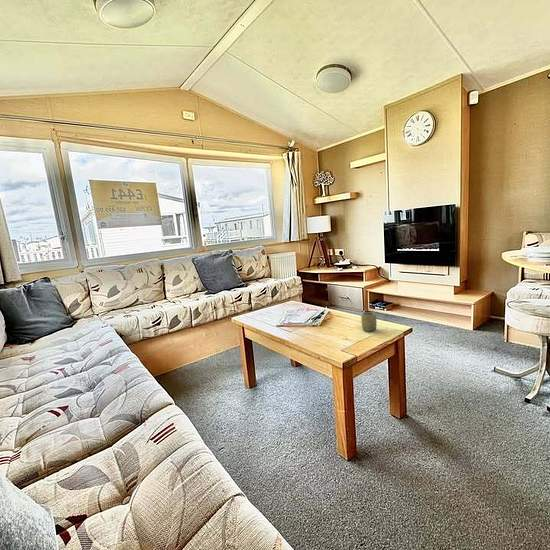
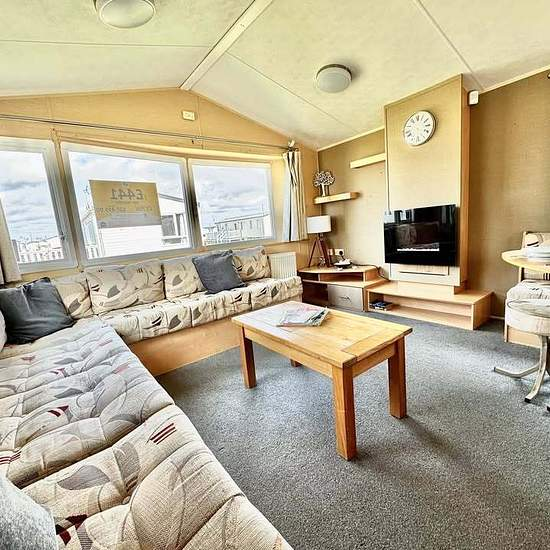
- cup [360,311,378,332]
